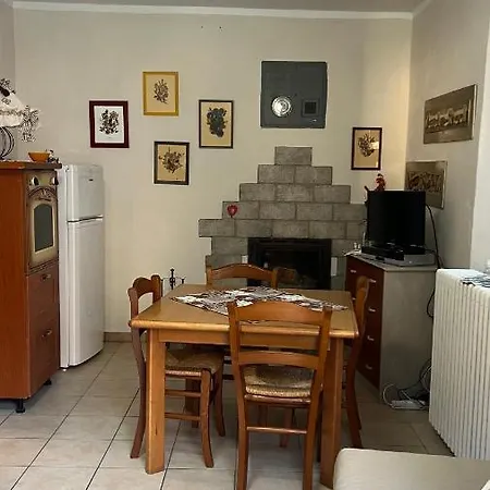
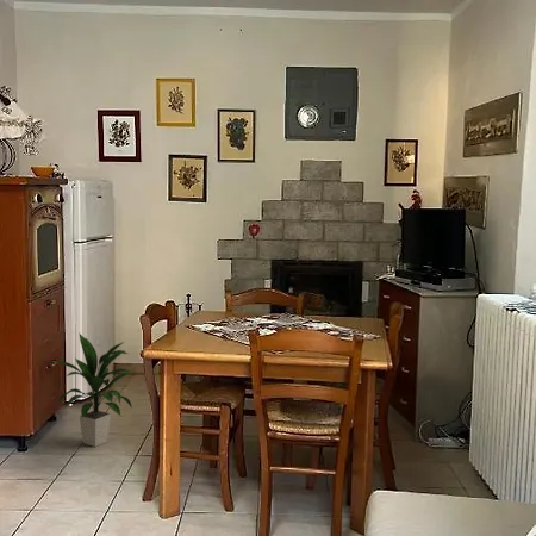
+ indoor plant [50,331,135,448]
